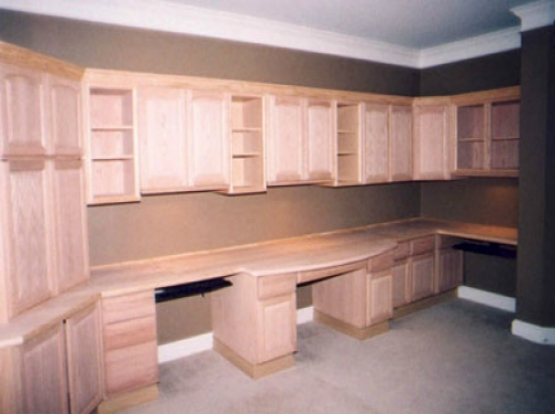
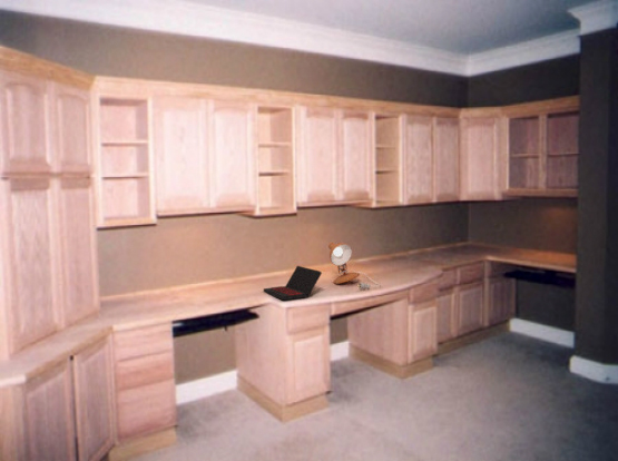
+ laptop [263,265,323,301]
+ desk lamp [327,242,382,290]
